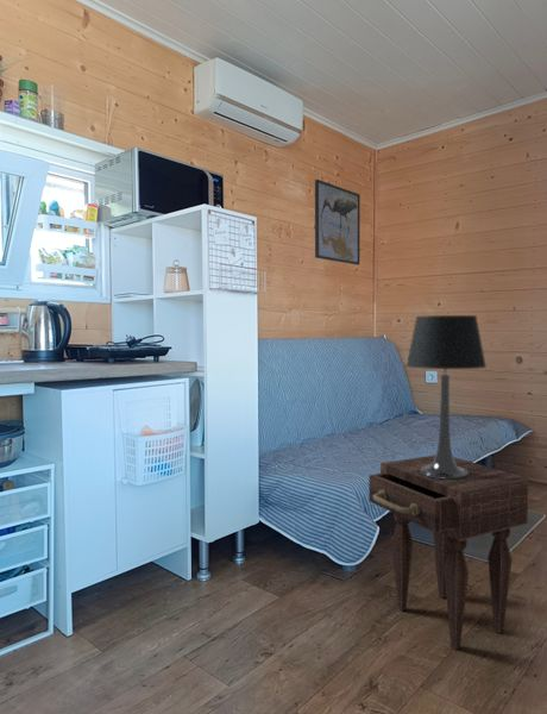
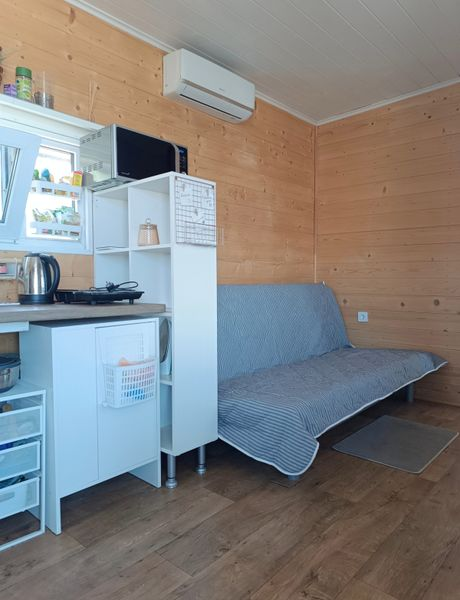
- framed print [314,178,361,267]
- table lamp [405,314,488,480]
- nightstand [367,453,529,651]
